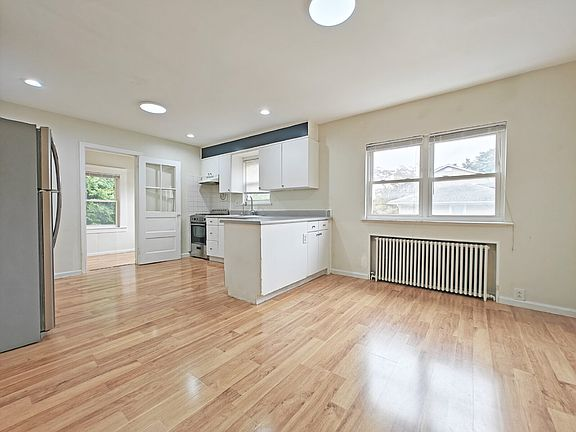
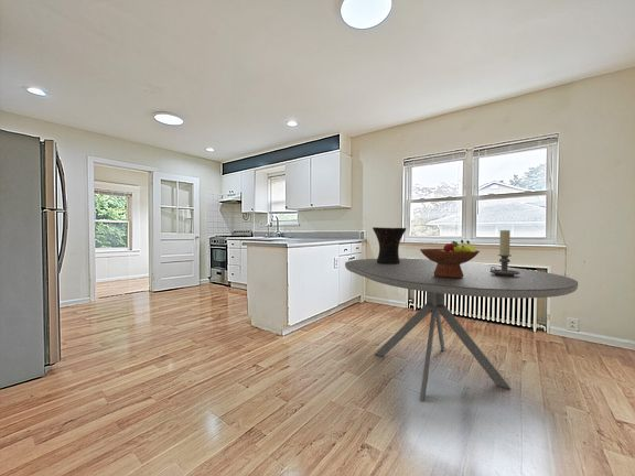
+ candle holder [489,229,519,277]
+ fruit bowl [419,239,481,278]
+ dining table [344,257,579,402]
+ vase [372,226,408,264]
